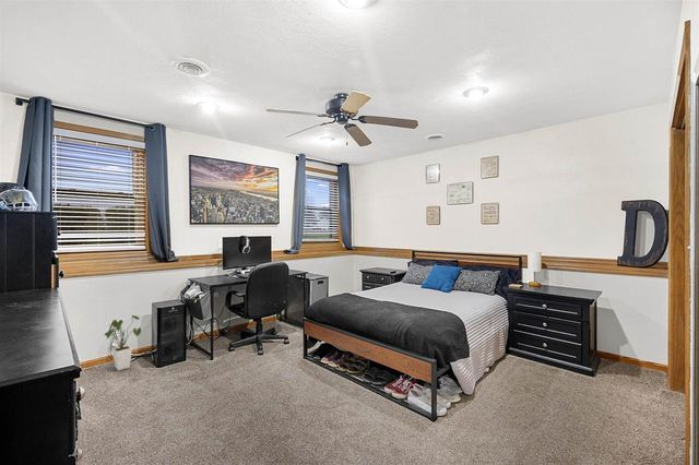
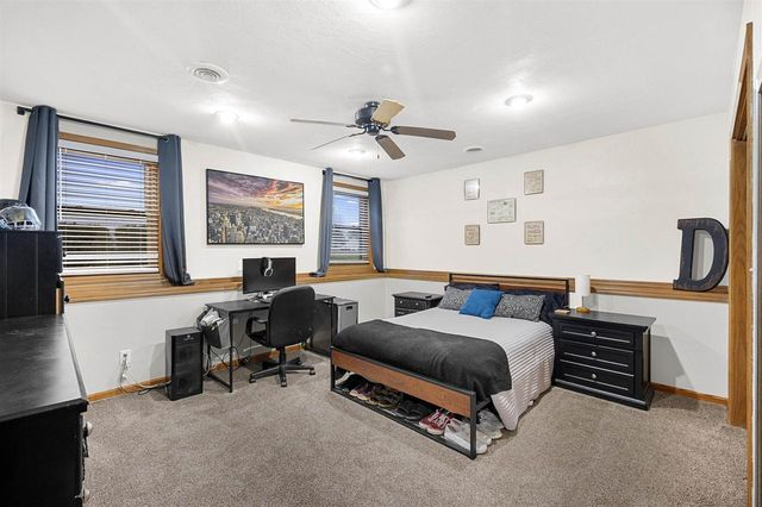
- house plant [104,314,142,371]
